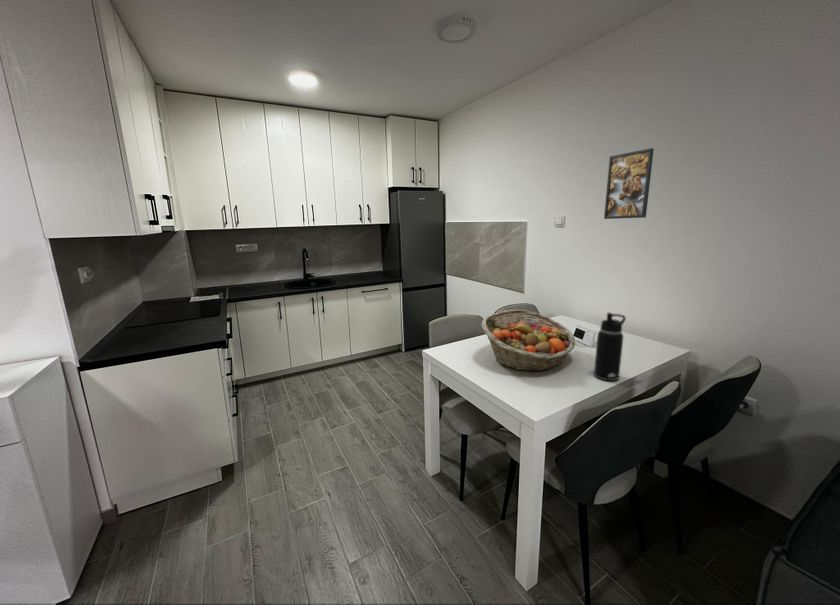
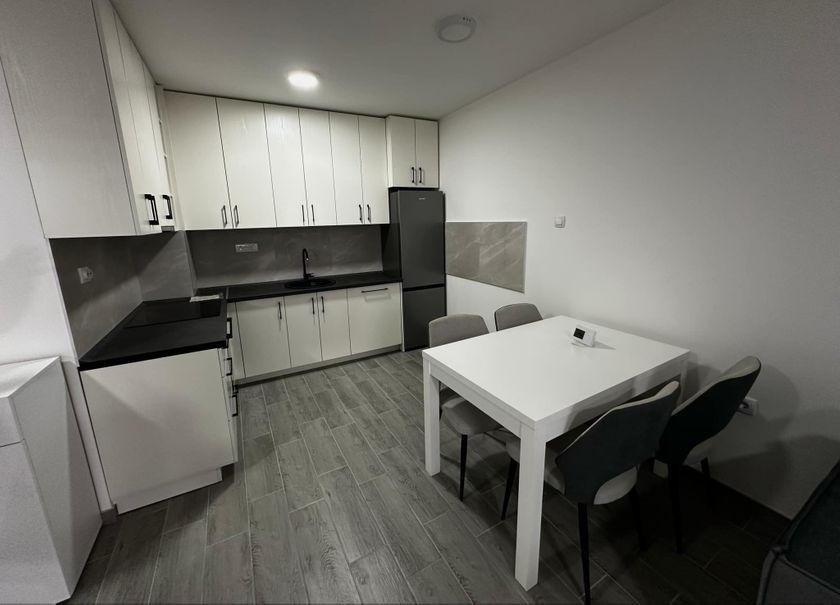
- water bottle [593,312,627,382]
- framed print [603,147,655,220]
- fruit basket [481,309,576,372]
